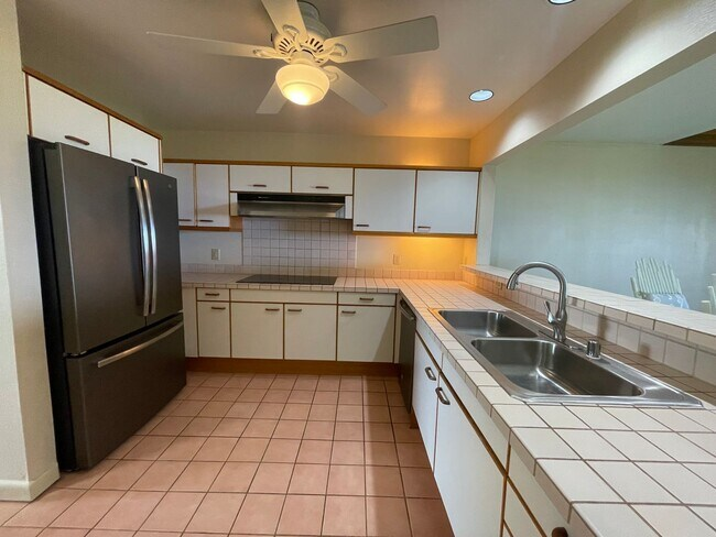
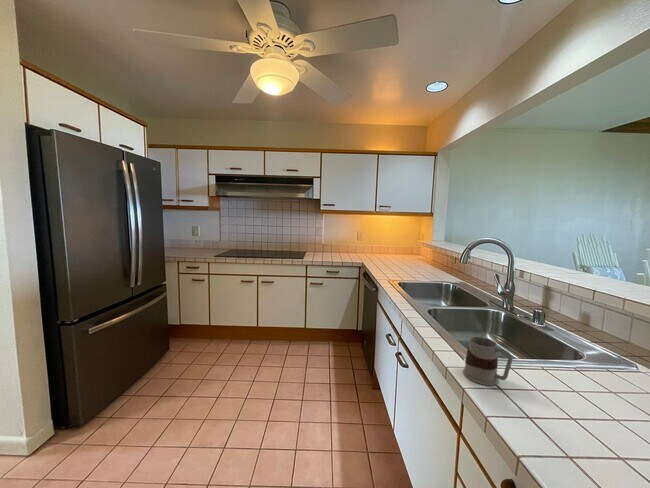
+ mug [462,335,513,386]
